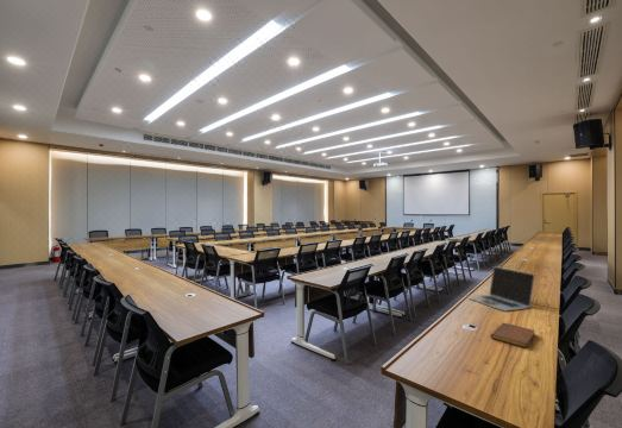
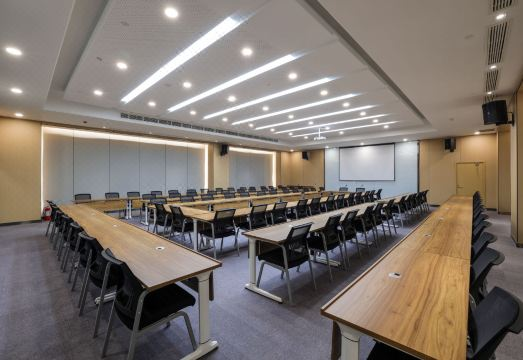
- laptop [465,265,536,313]
- notebook [490,322,536,348]
